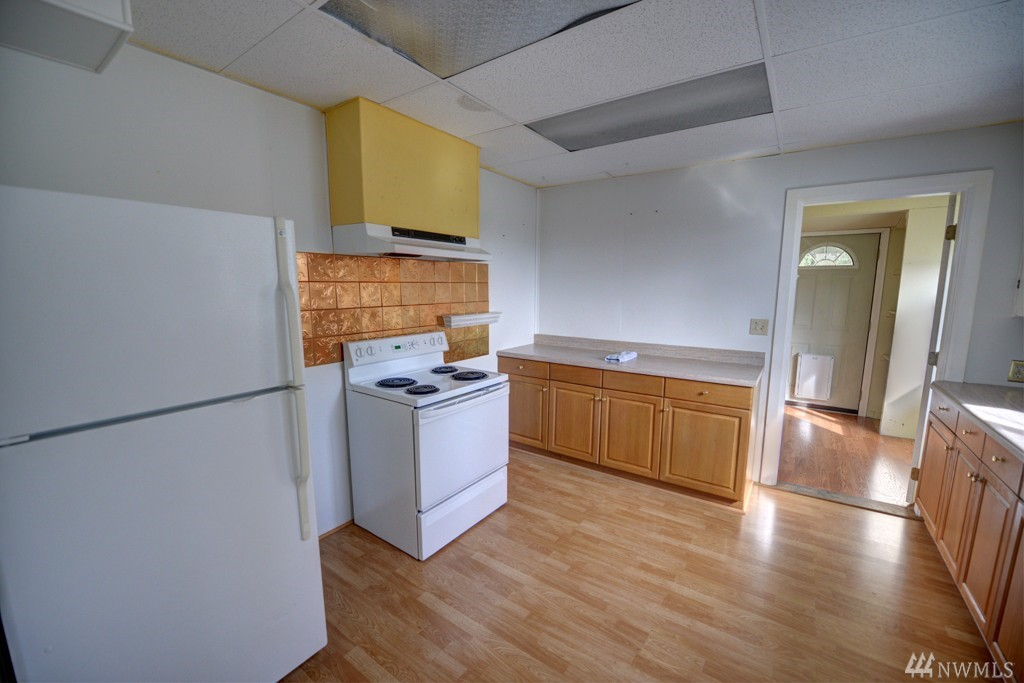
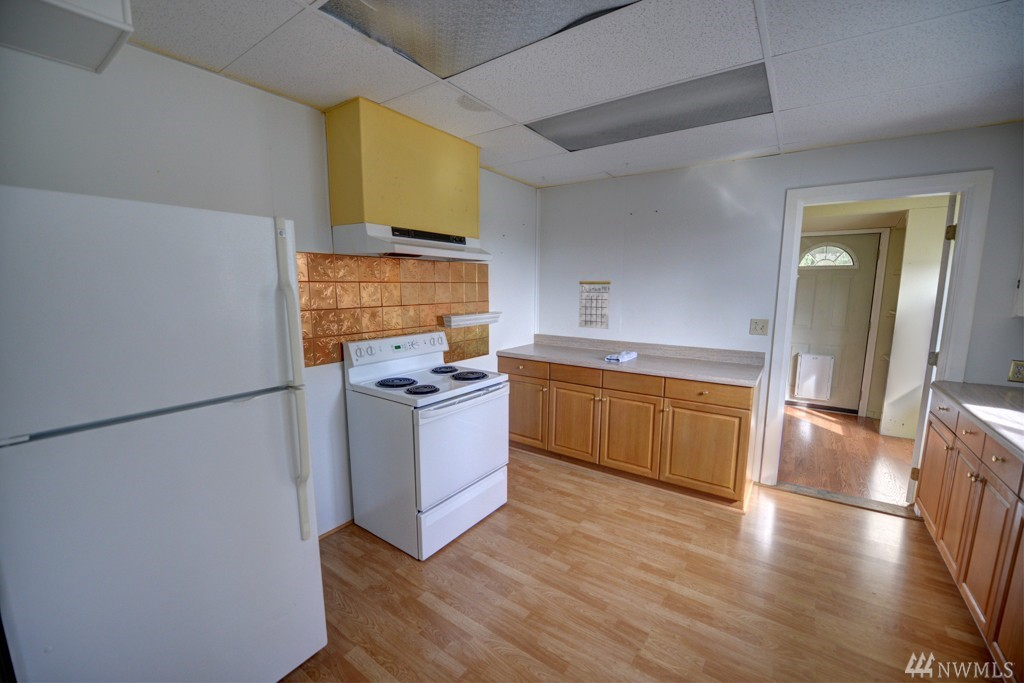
+ calendar [578,270,612,330]
